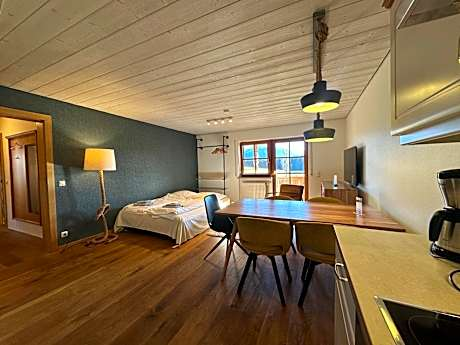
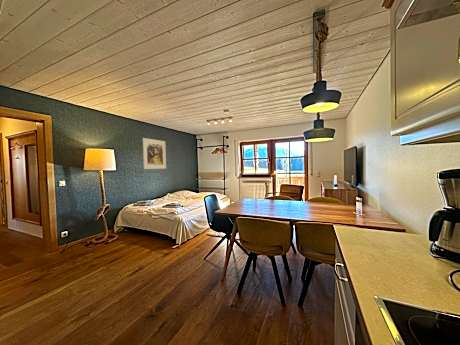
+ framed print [142,137,167,170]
